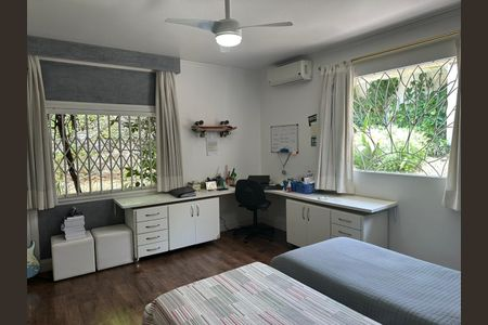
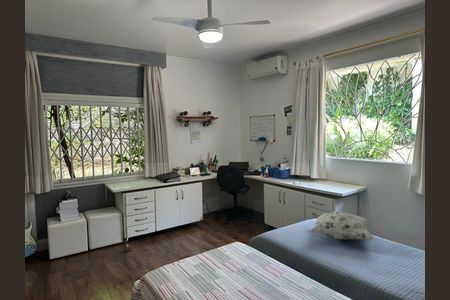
+ decorative pillow [309,210,375,241]
